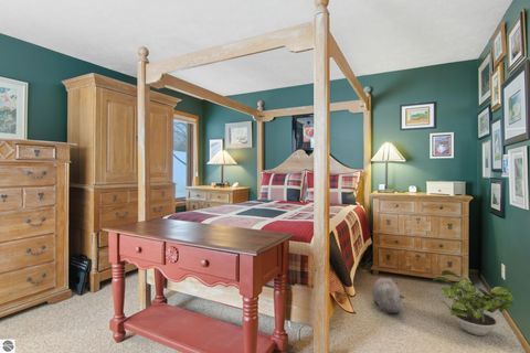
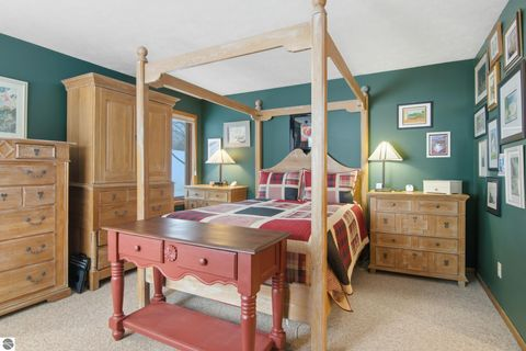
- potted plant [432,269,516,336]
- plush toy [371,277,405,314]
